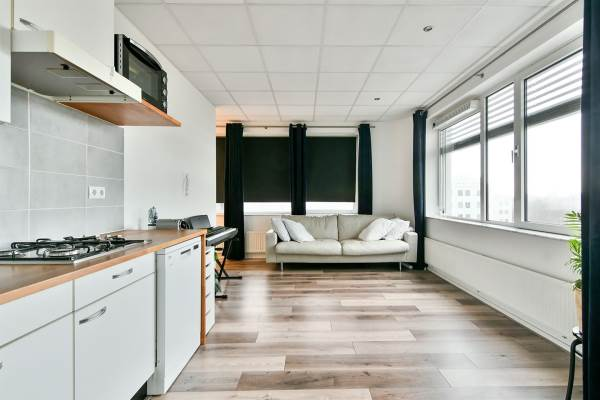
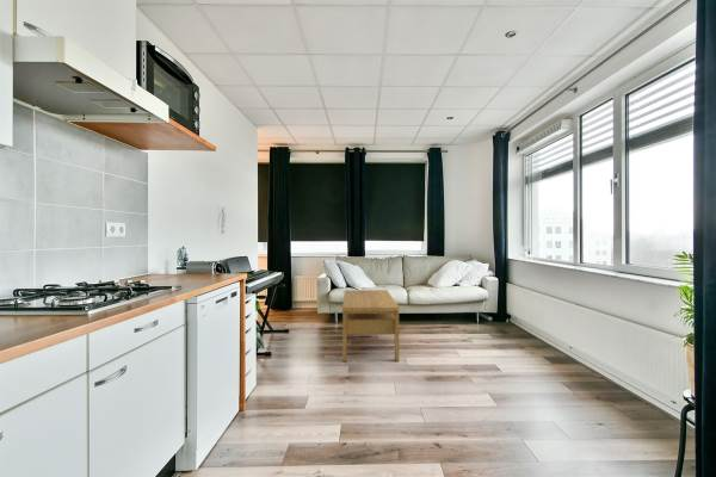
+ coffee table [341,289,401,363]
